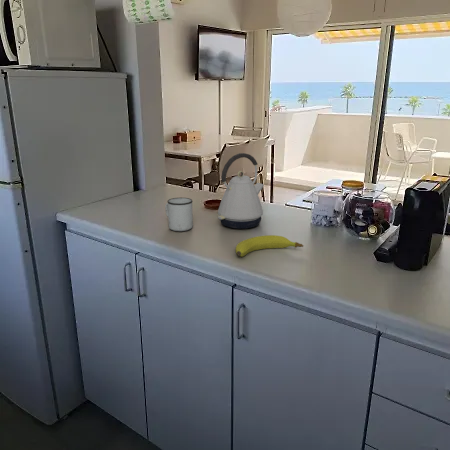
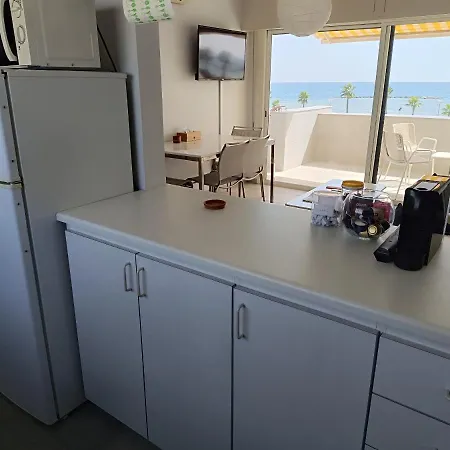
- kettle [217,152,265,230]
- mug [164,197,194,232]
- fruit [235,234,305,258]
